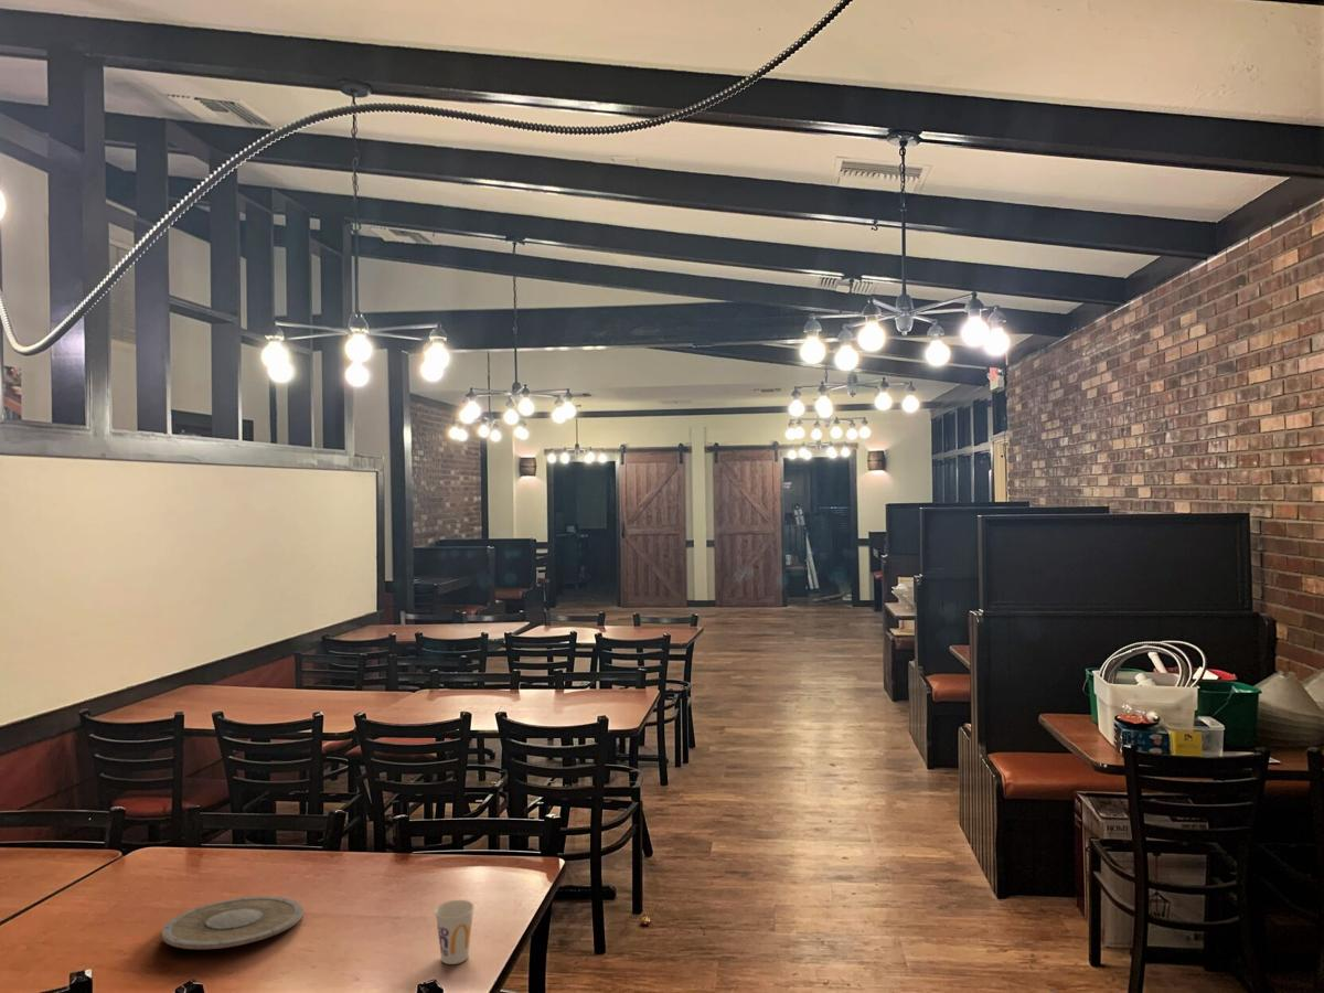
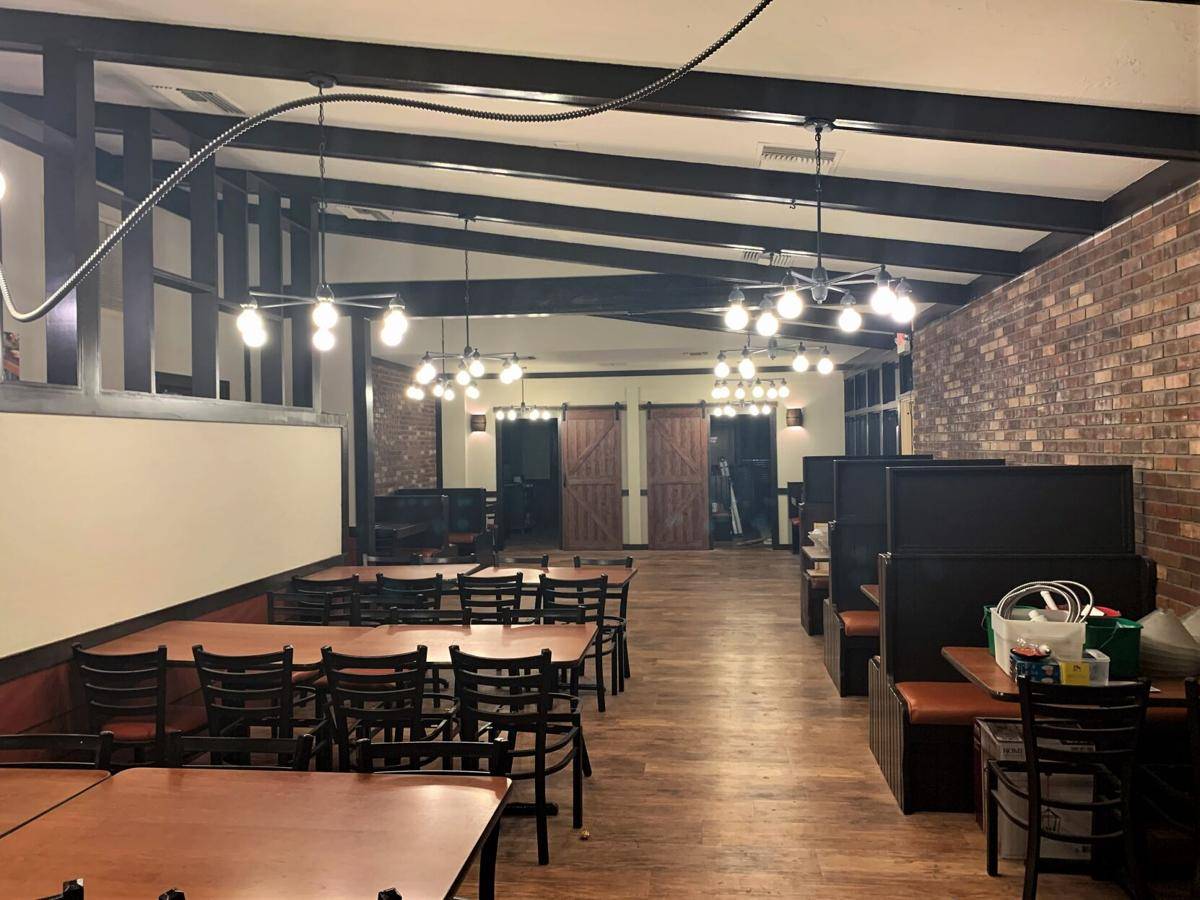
- cup [434,899,476,965]
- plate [160,895,303,950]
